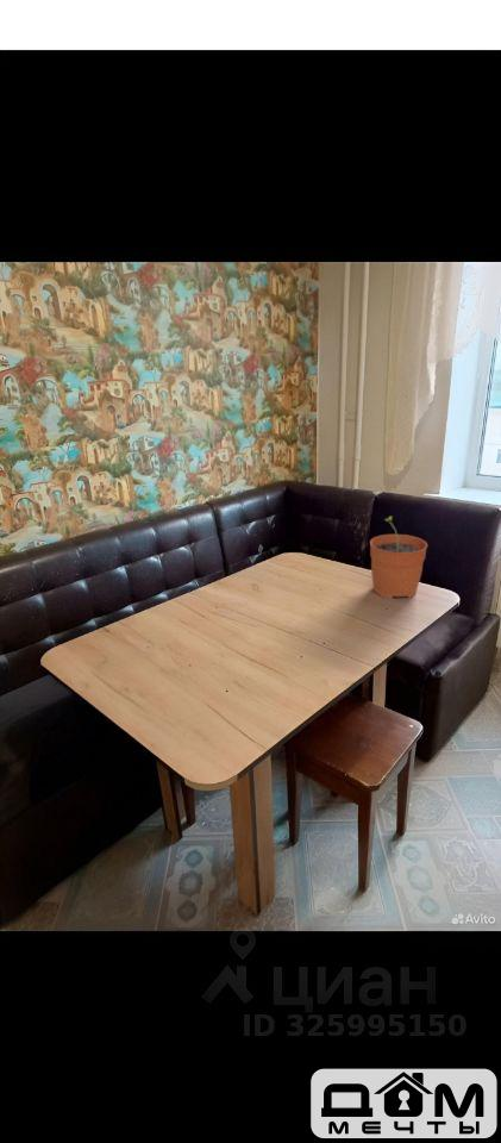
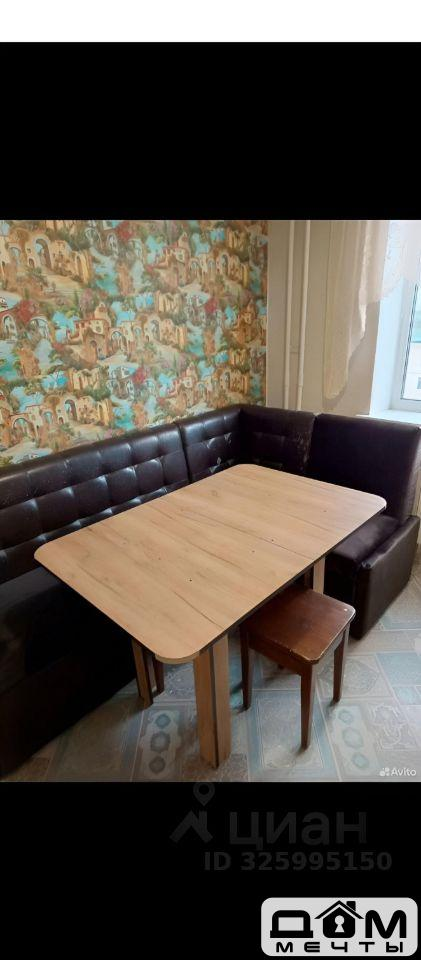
- plant pot [369,516,428,599]
